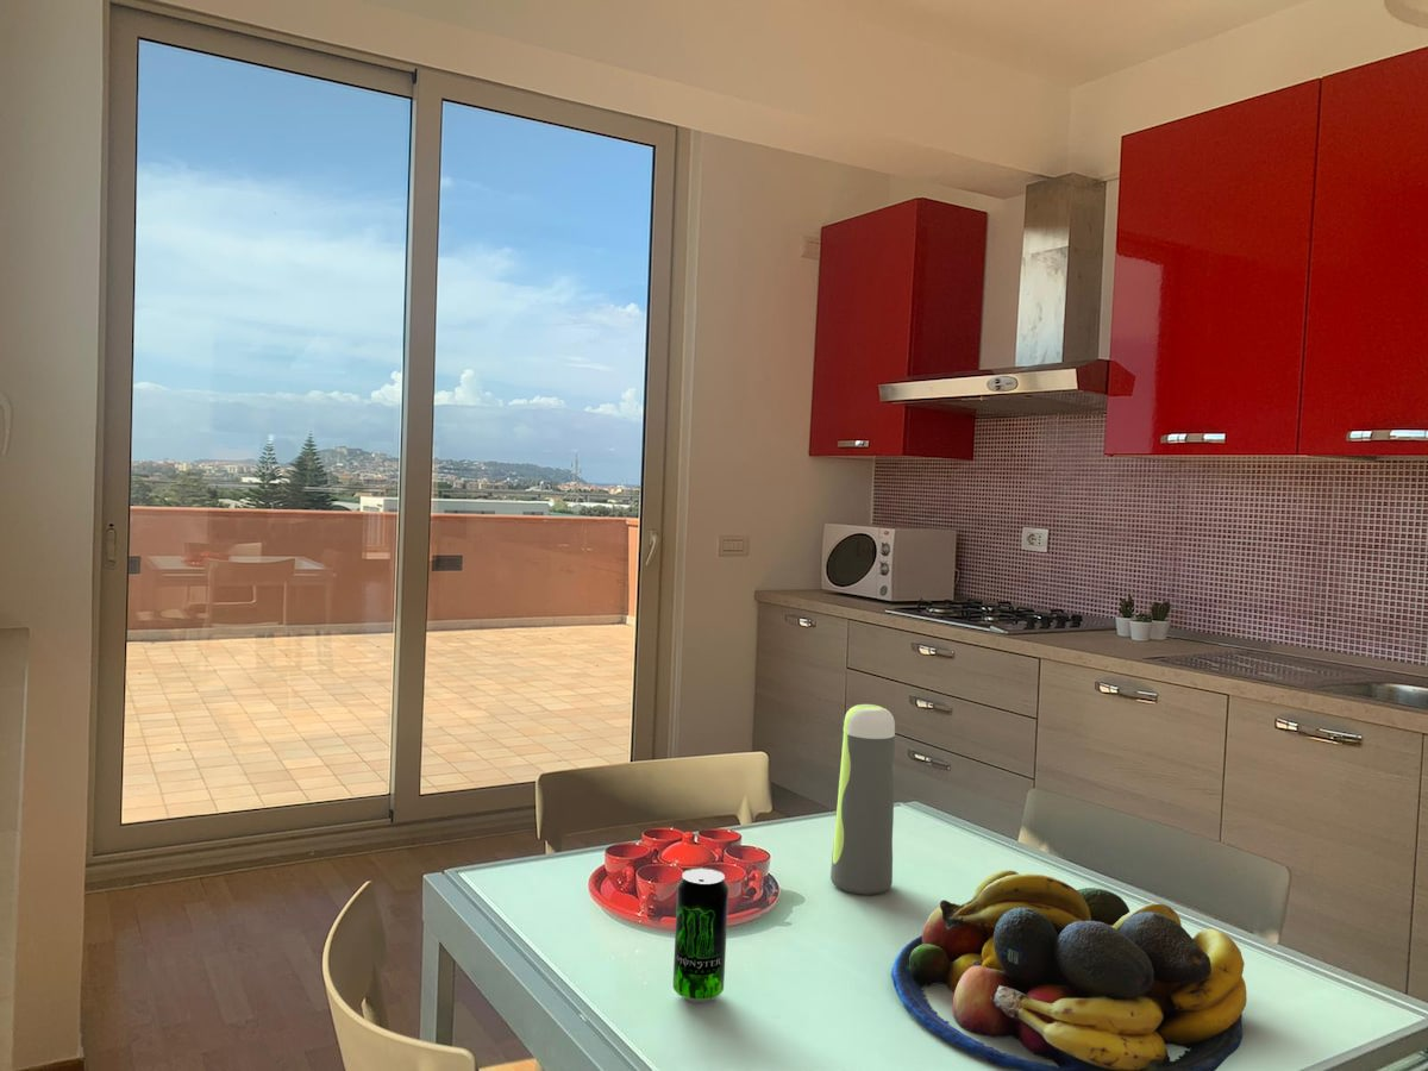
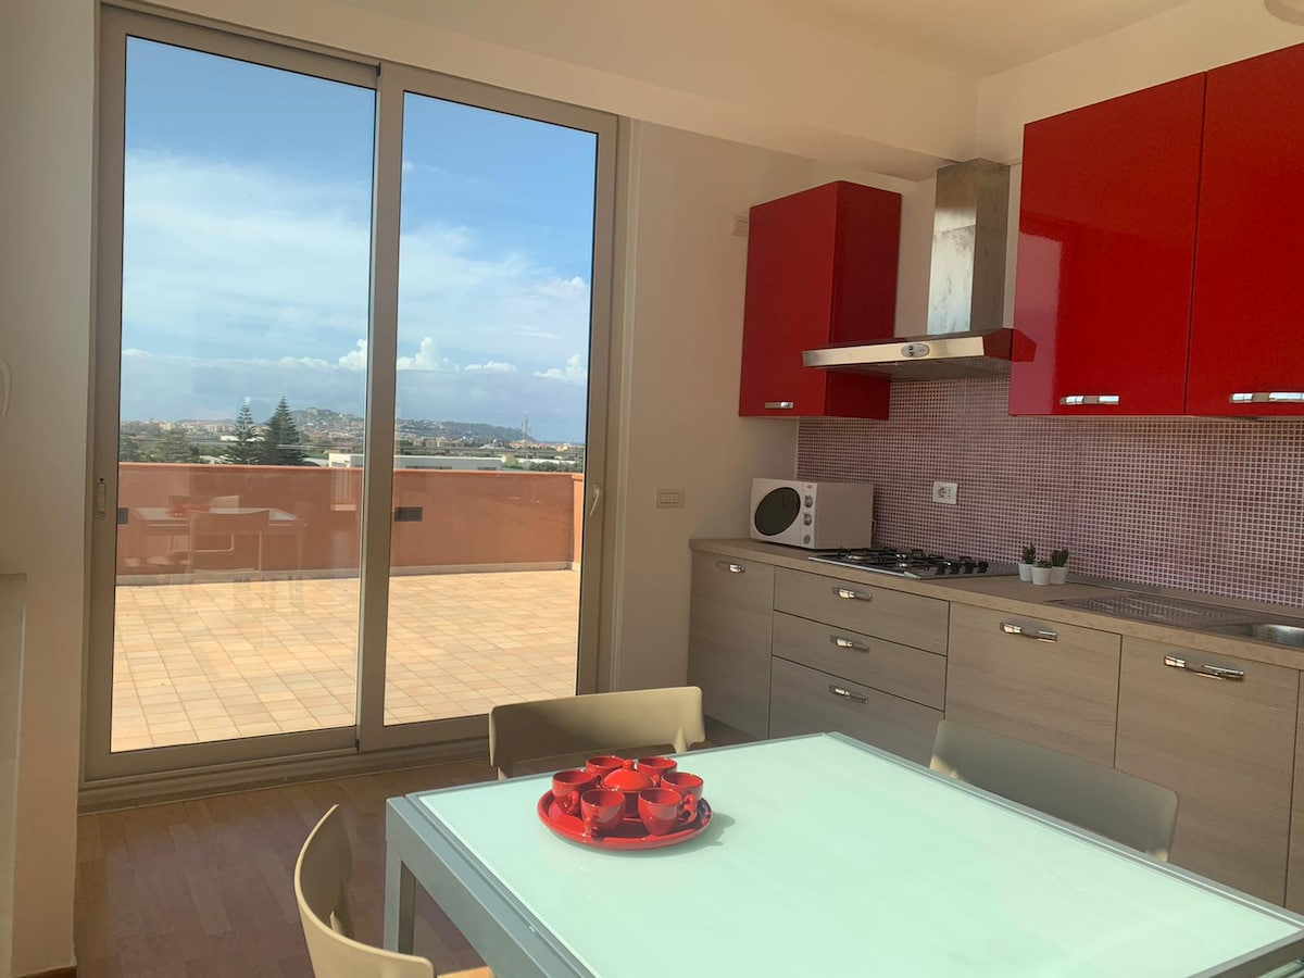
- water bottle [829,703,896,895]
- beverage can [672,866,729,1003]
- fruit bowl [890,869,1248,1071]
